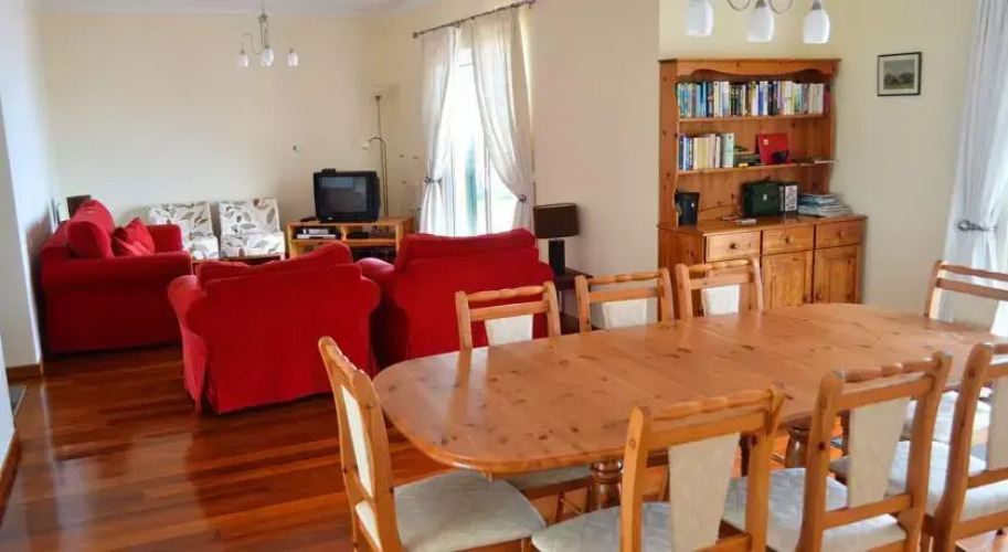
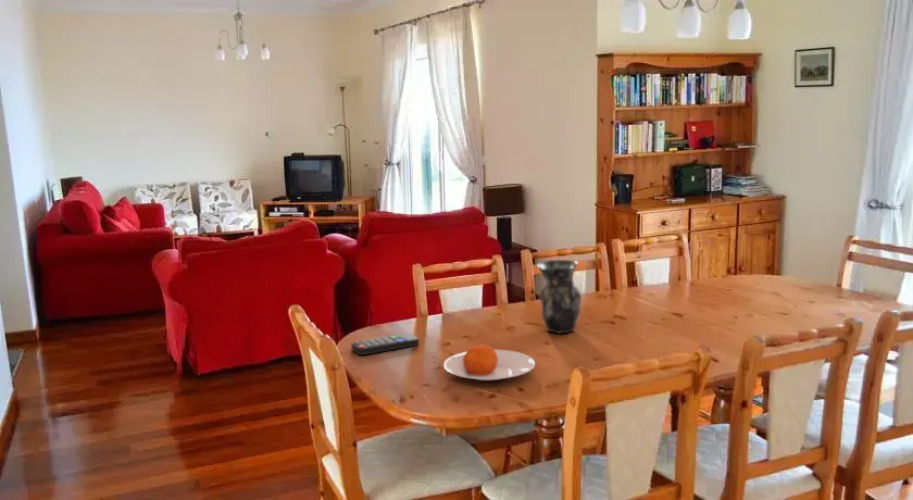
+ remote control [351,332,420,356]
+ plate [443,344,536,382]
+ vase [536,259,582,334]
